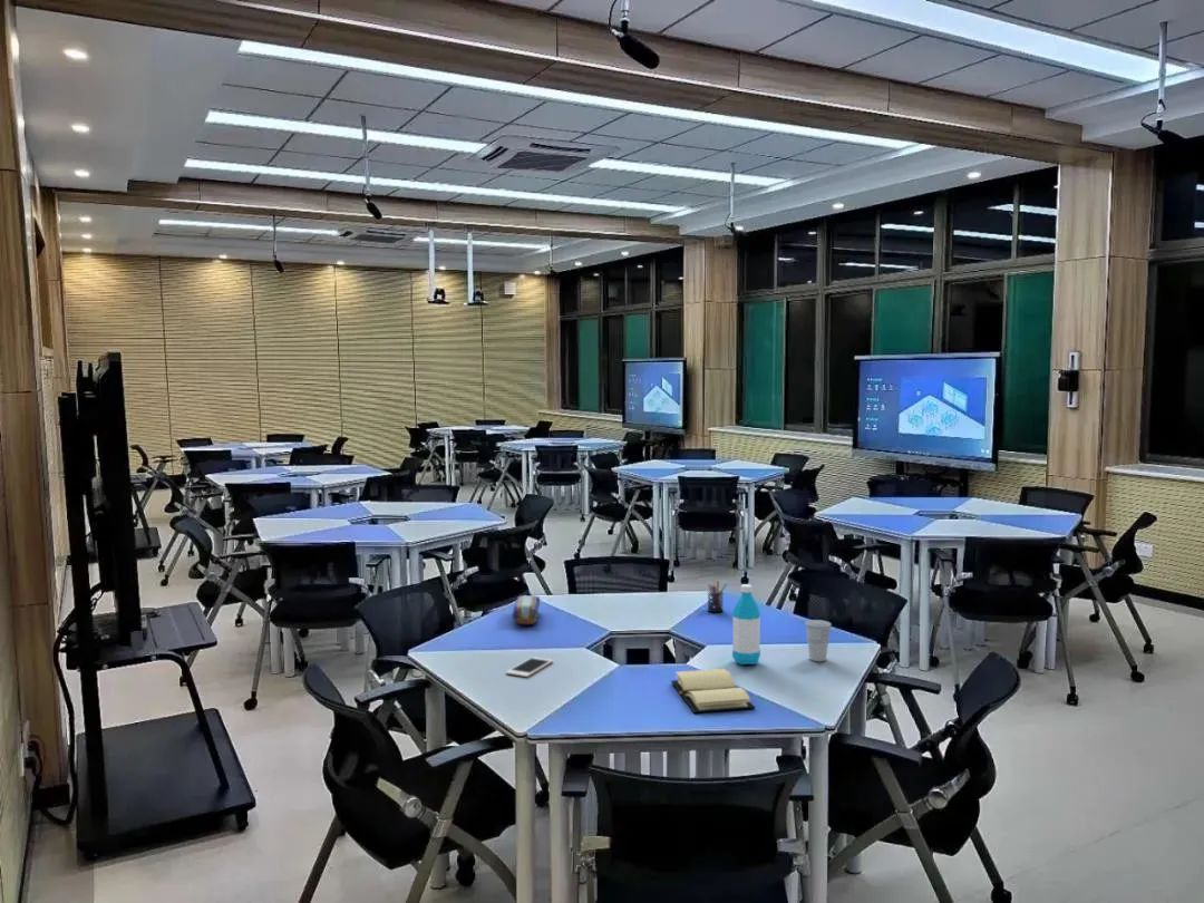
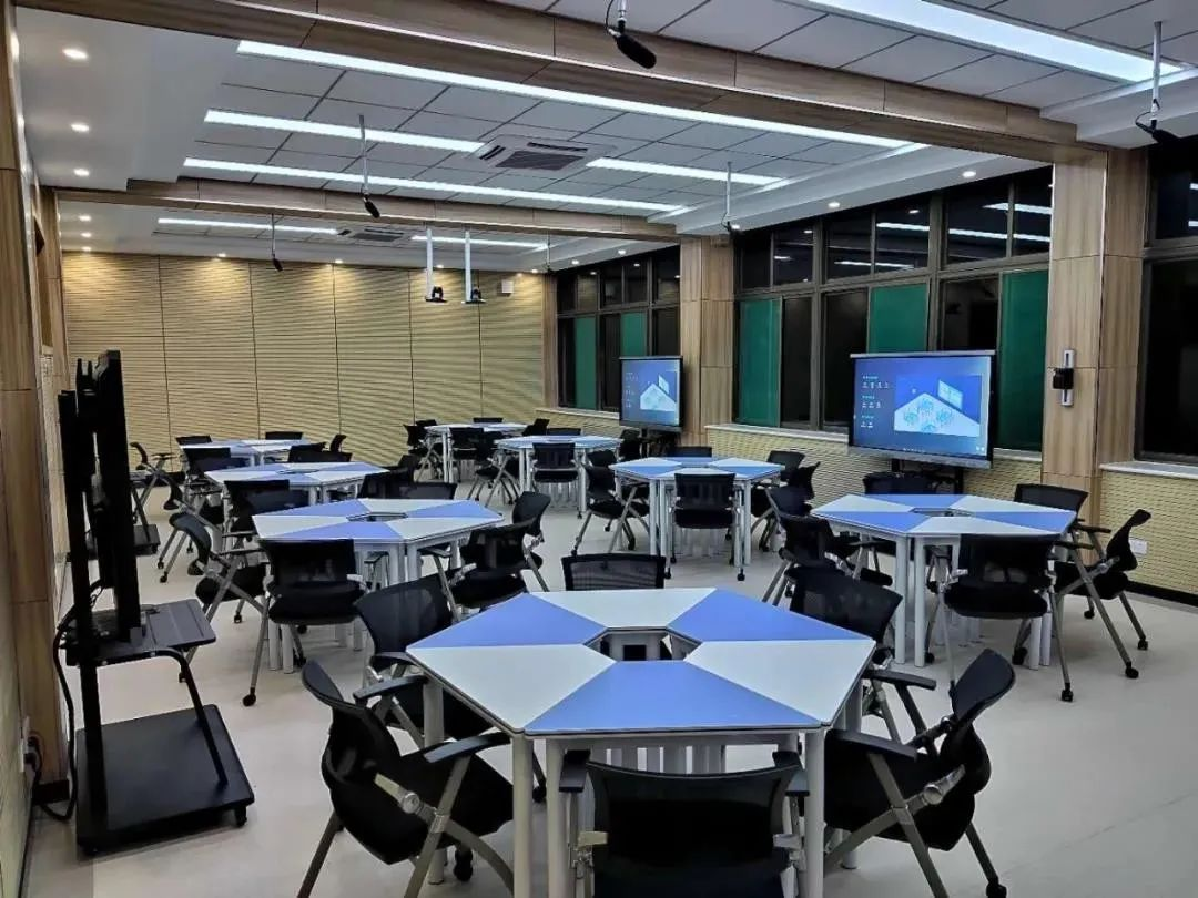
- water bottle [731,583,761,666]
- cell phone [505,656,554,678]
- book [670,668,756,713]
- pencil case [512,594,541,627]
- cup [804,619,833,662]
- pen holder [707,579,728,613]
